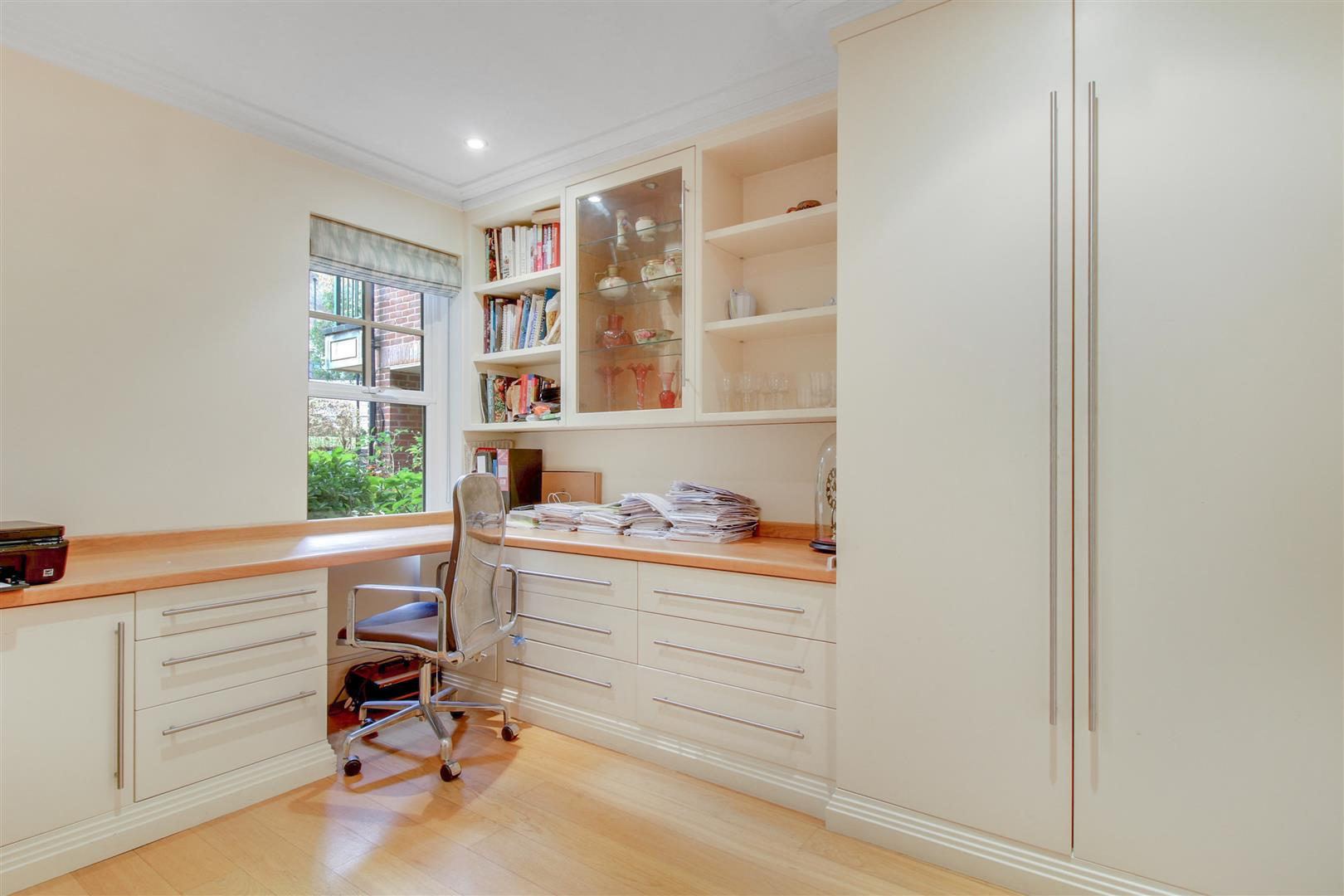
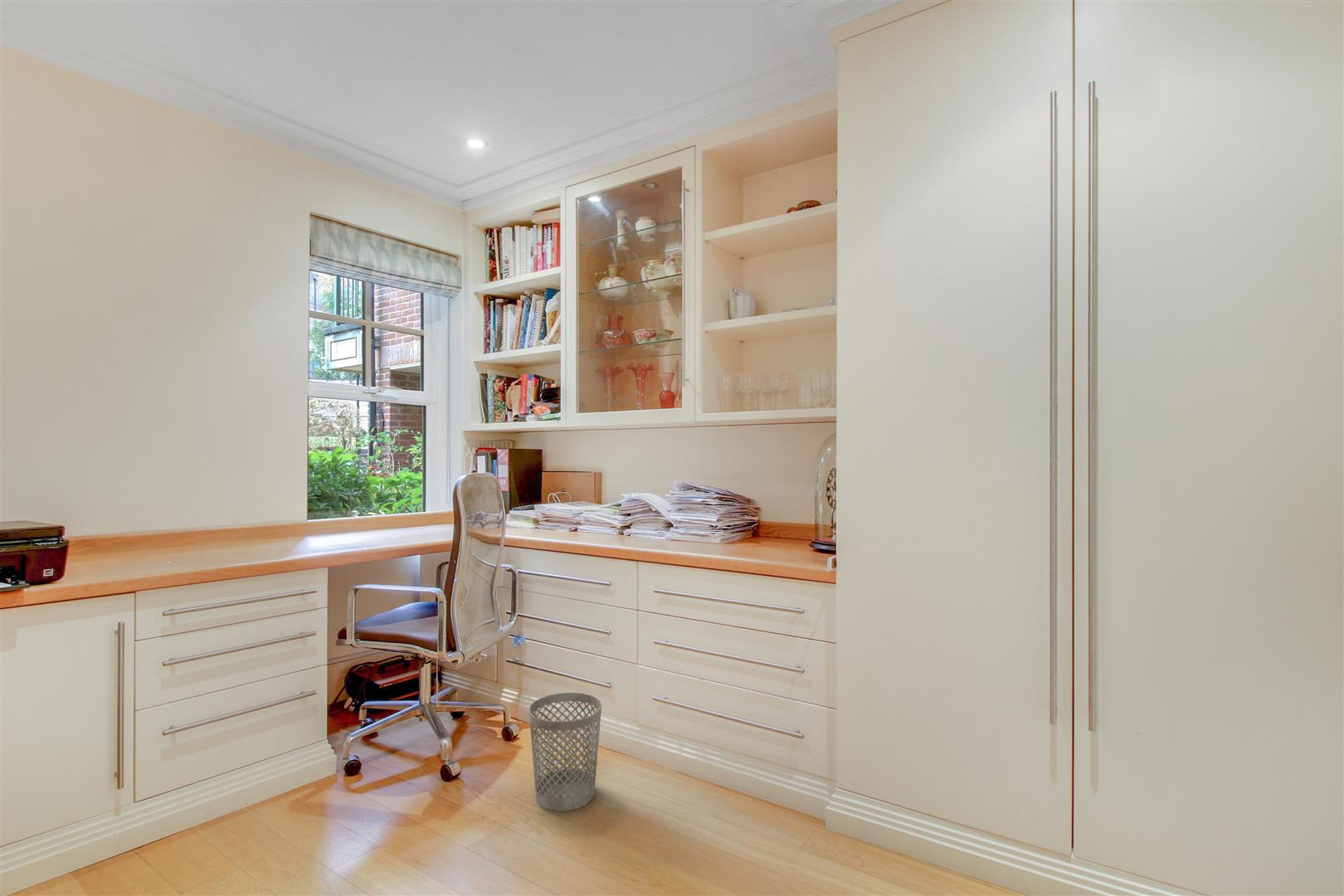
+ wastebasket [528,692,602,812]
